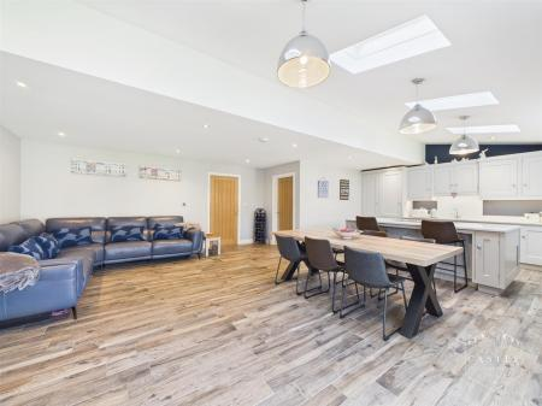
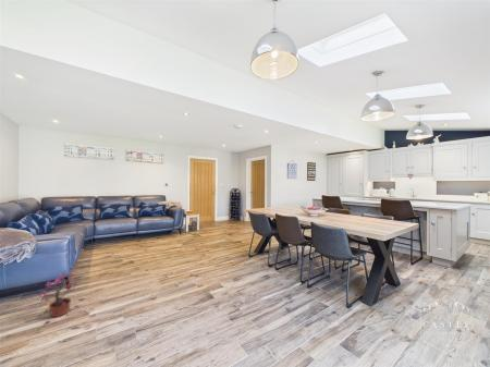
+ potted plant [38,271,81,325]
